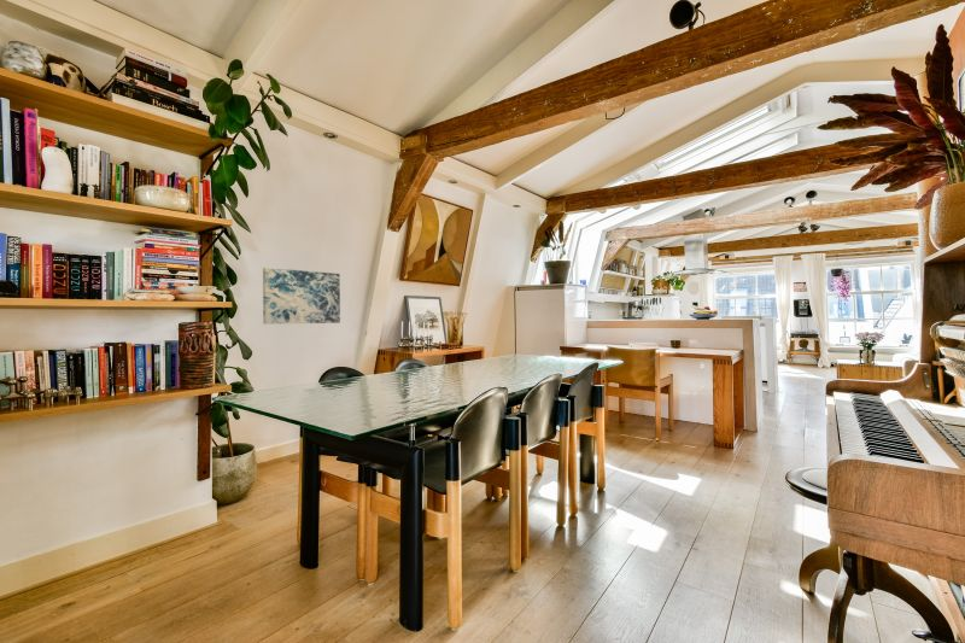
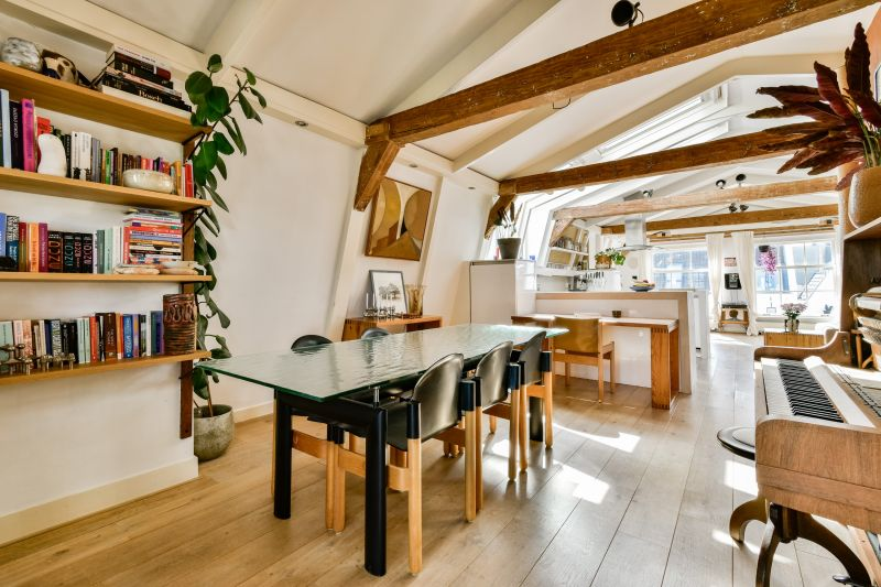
- wall art [262,267,341,325]
